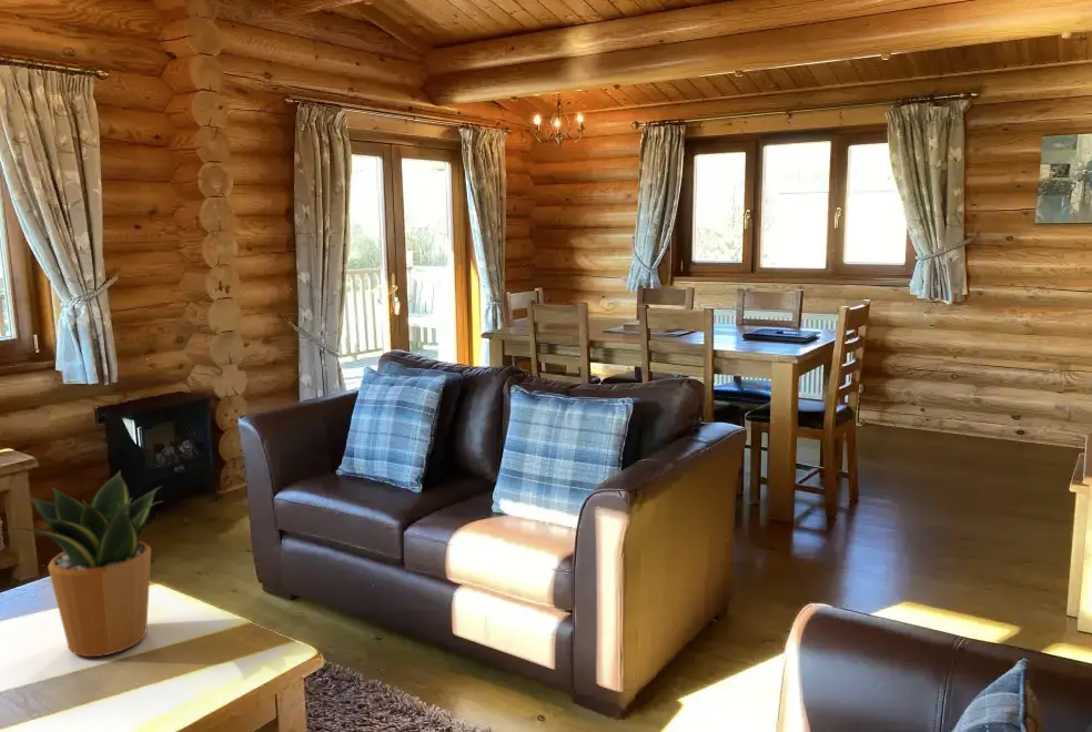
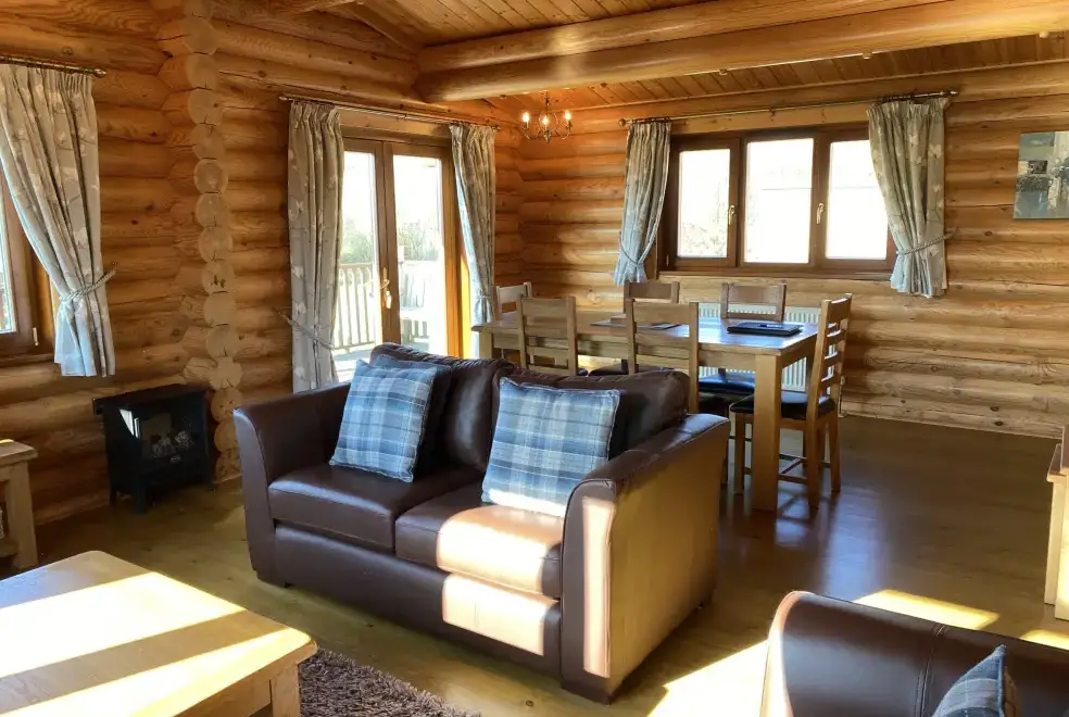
- potted plant [12,469,163,658]
